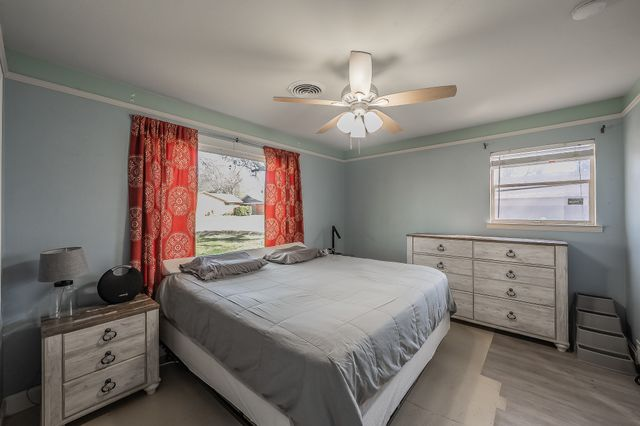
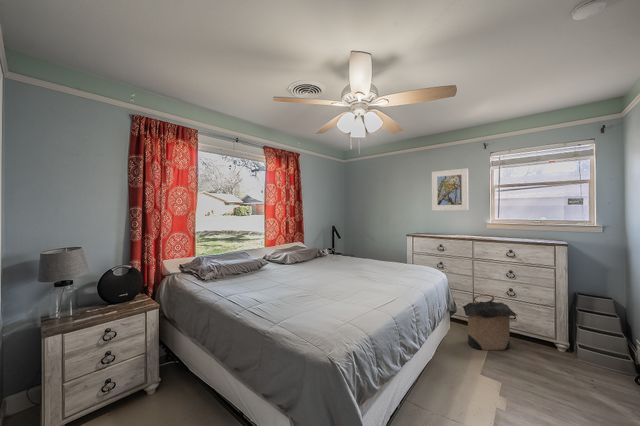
+ laundry hamper [461,293,518,351]
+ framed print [431,168,469,211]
